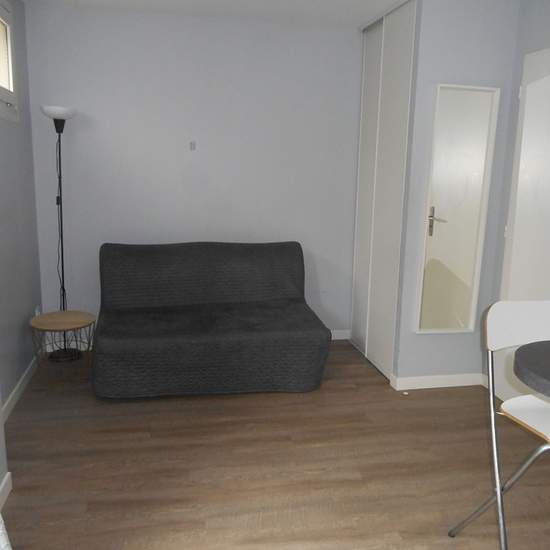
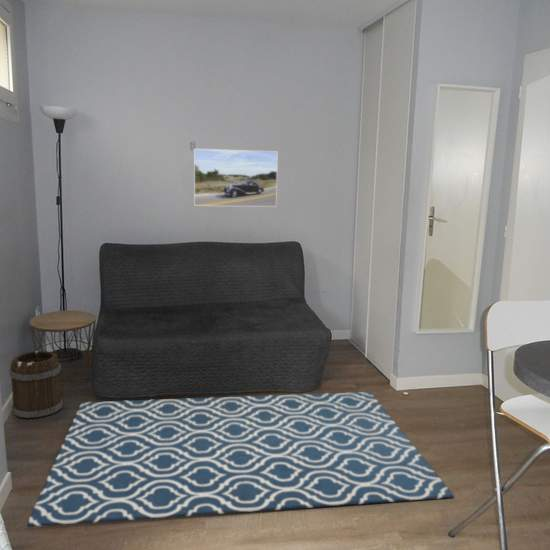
+ wooden barrel [8,350,64,420]
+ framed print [193,148,279,208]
+ rug [26,391,454,528]
